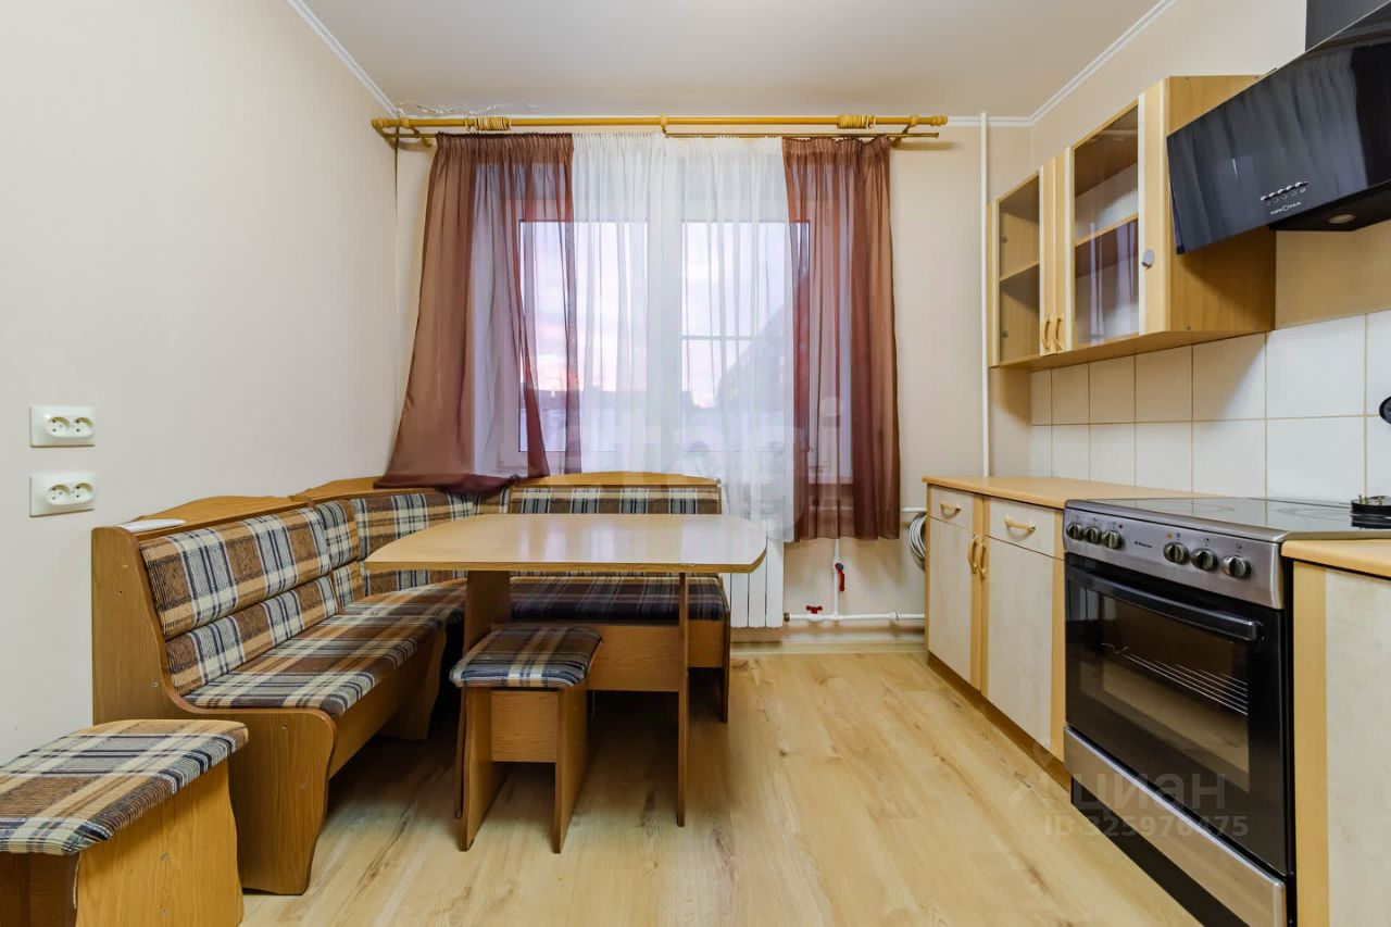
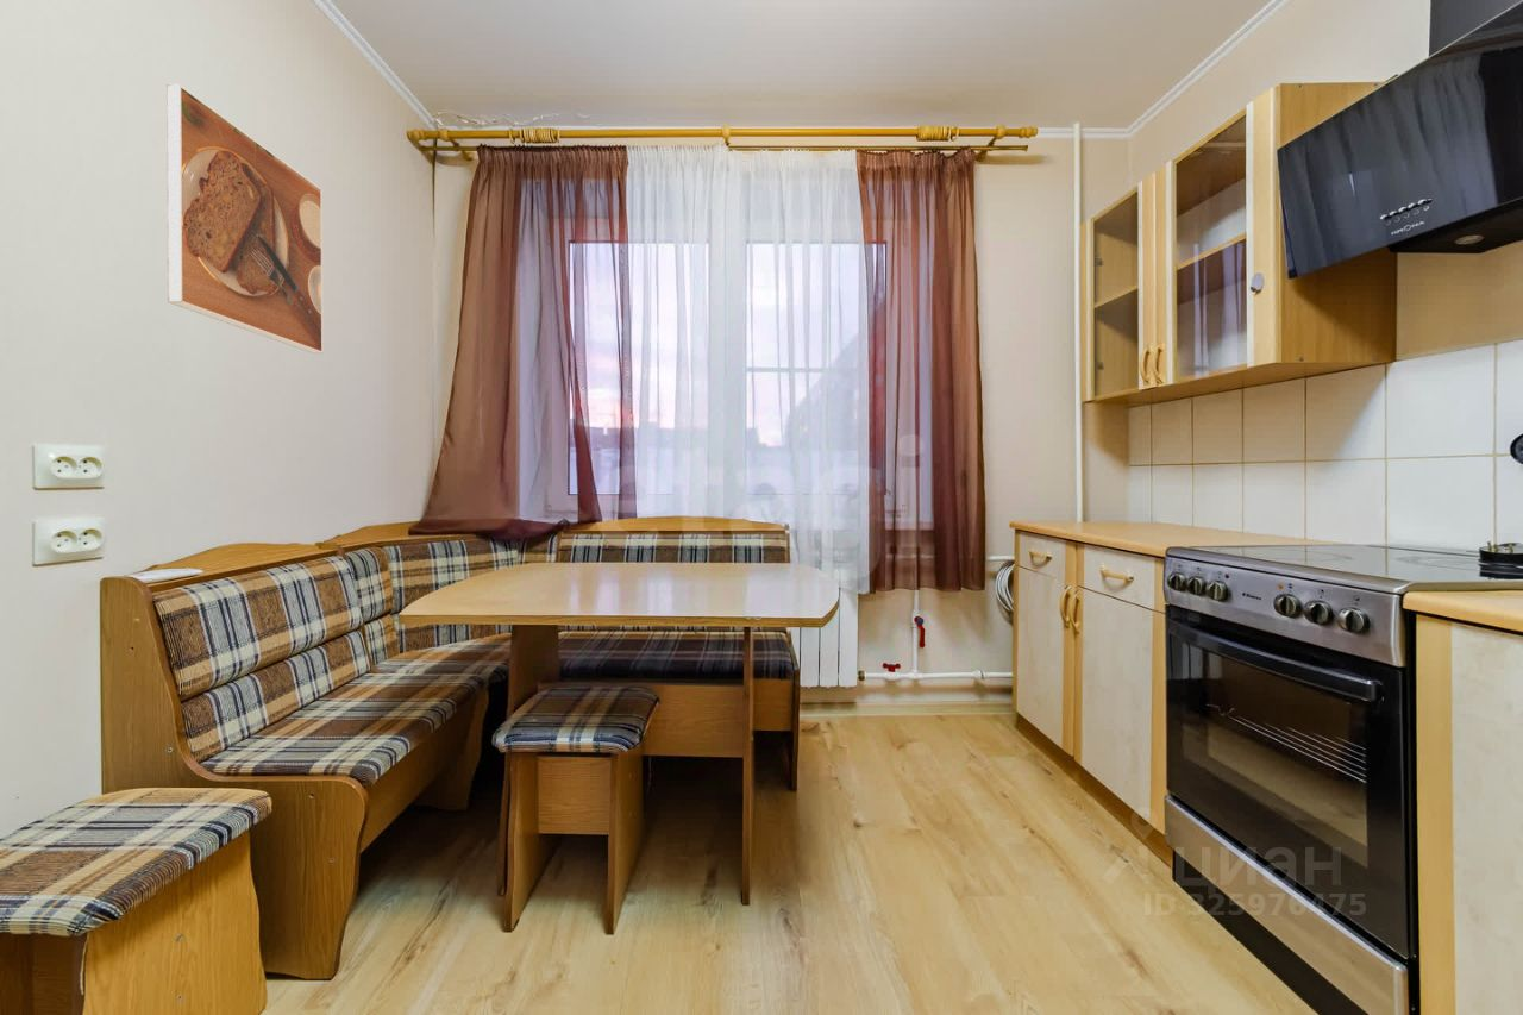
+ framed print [165,83,324,355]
